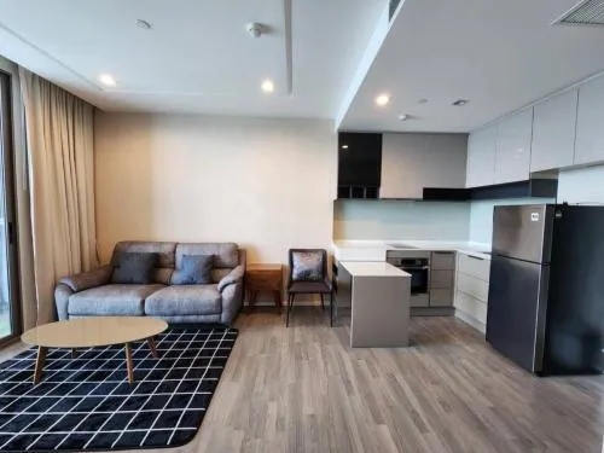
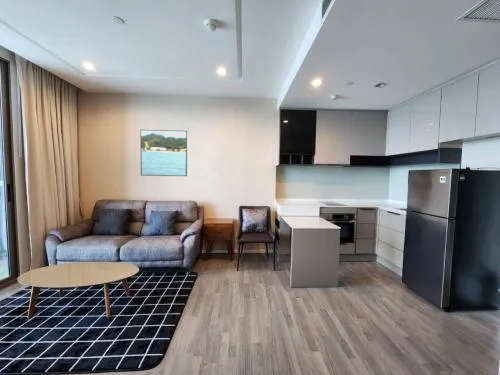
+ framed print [139,129,188,177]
